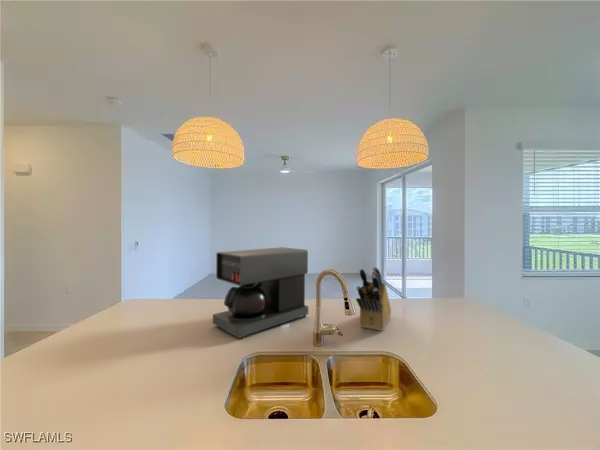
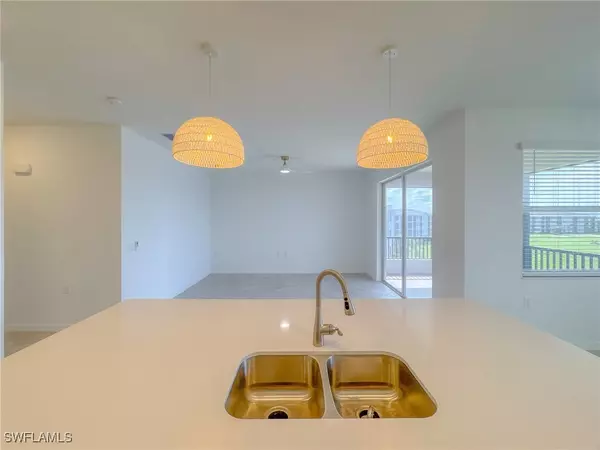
- knife block [355,266,392,332]
- coffee maker [212,246,309,340]
